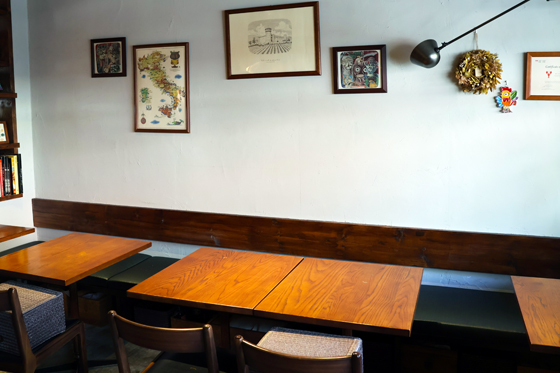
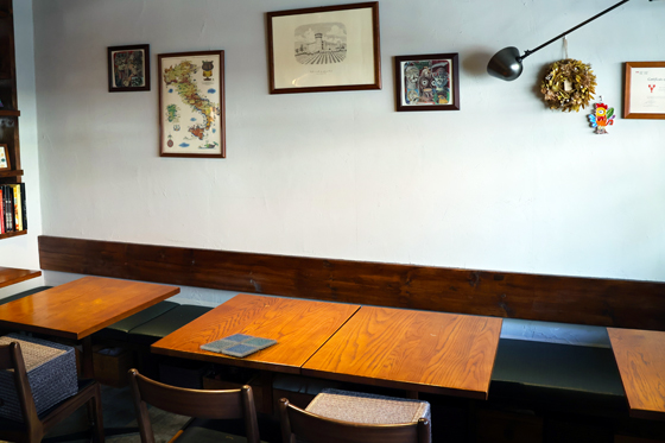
+ drink coaster [200,333,278,357]
